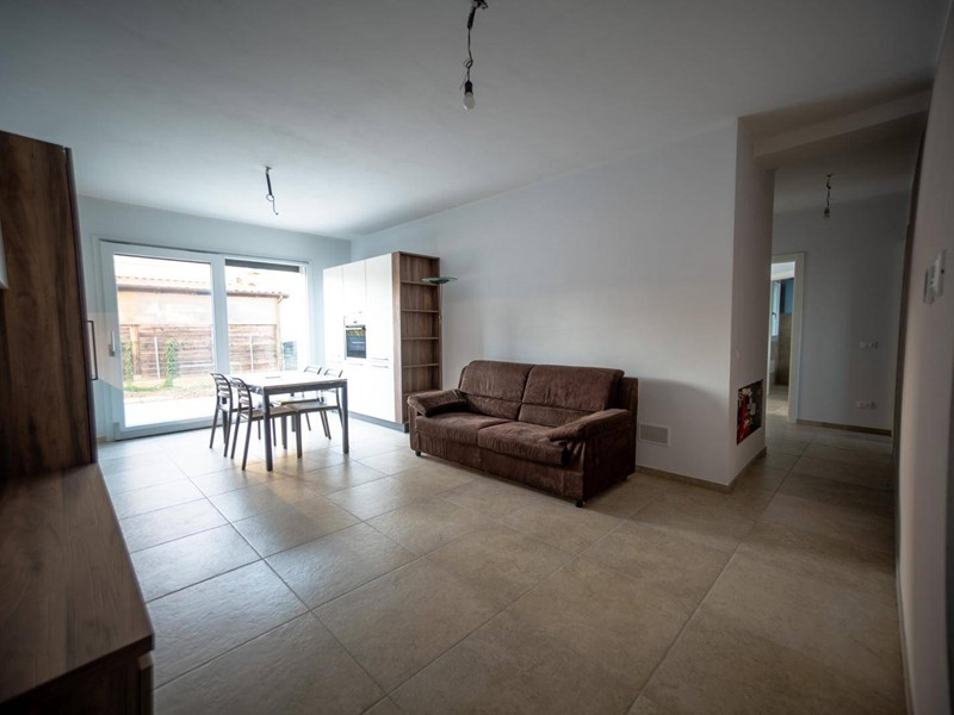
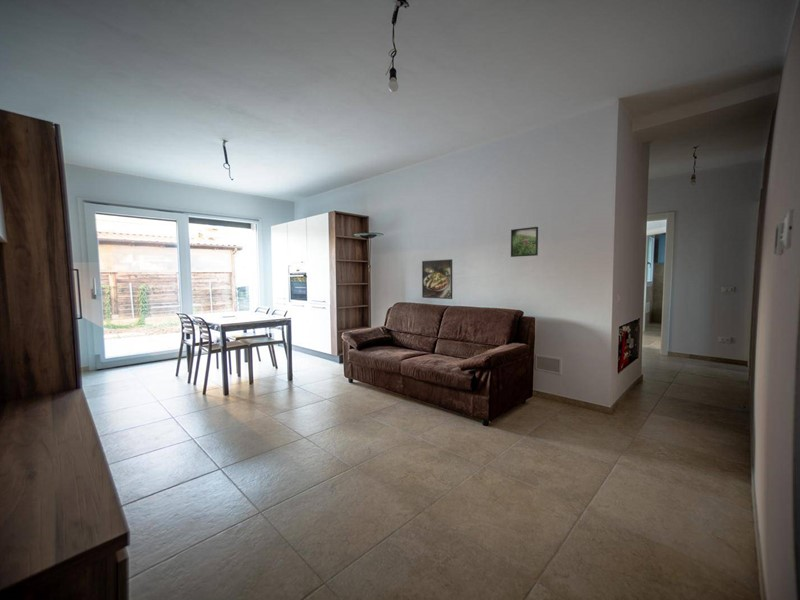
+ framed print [510,226,539,258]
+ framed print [421,258,453,300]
